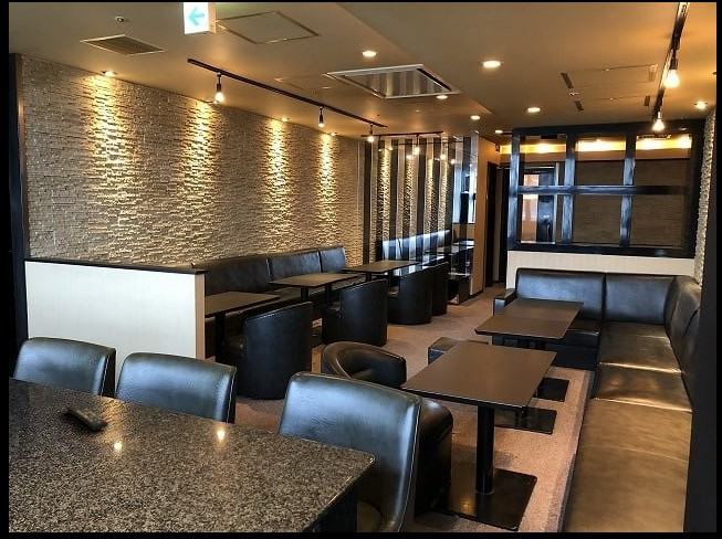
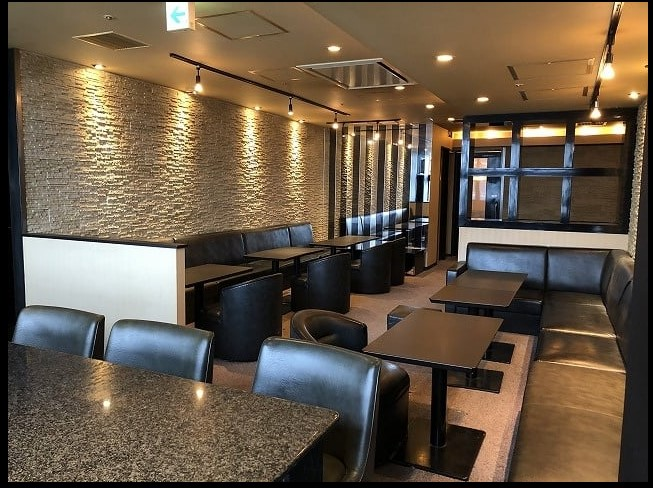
- remote control [65,402,109,432]
